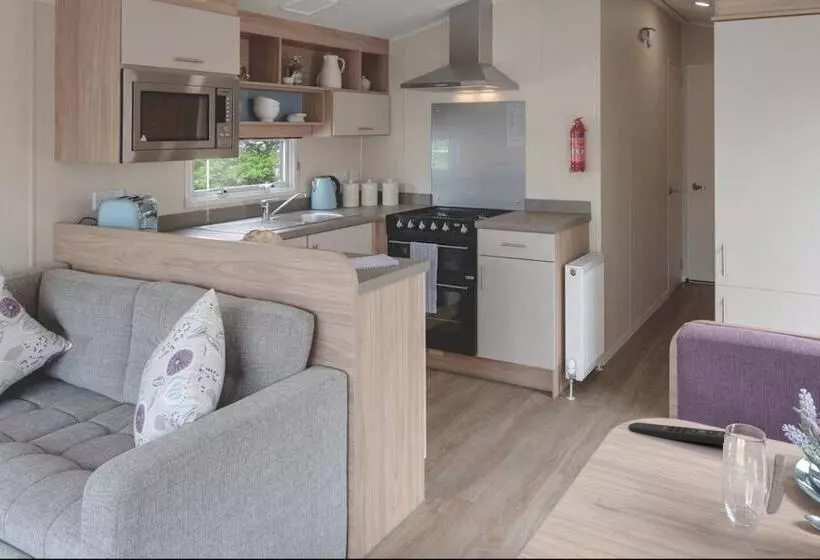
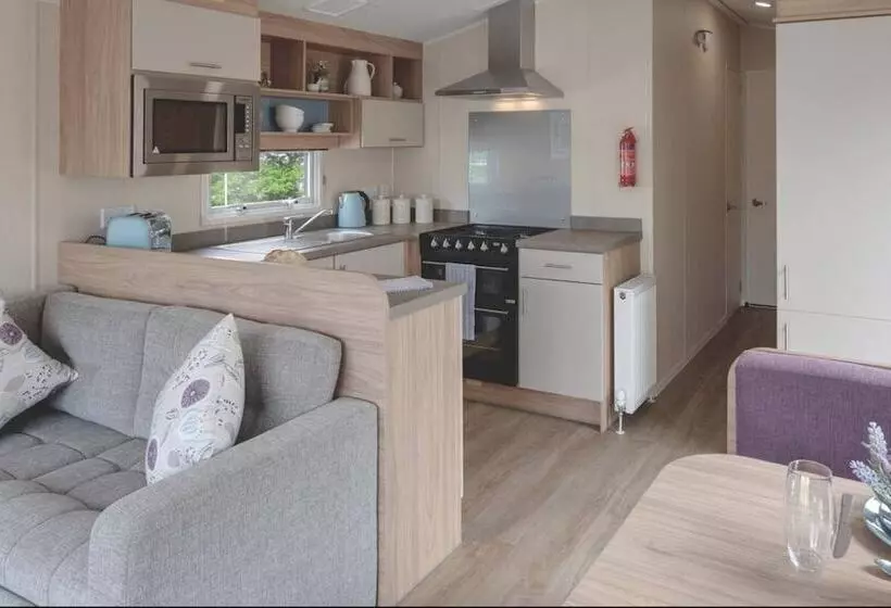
- remote control [628,421,726,446]
